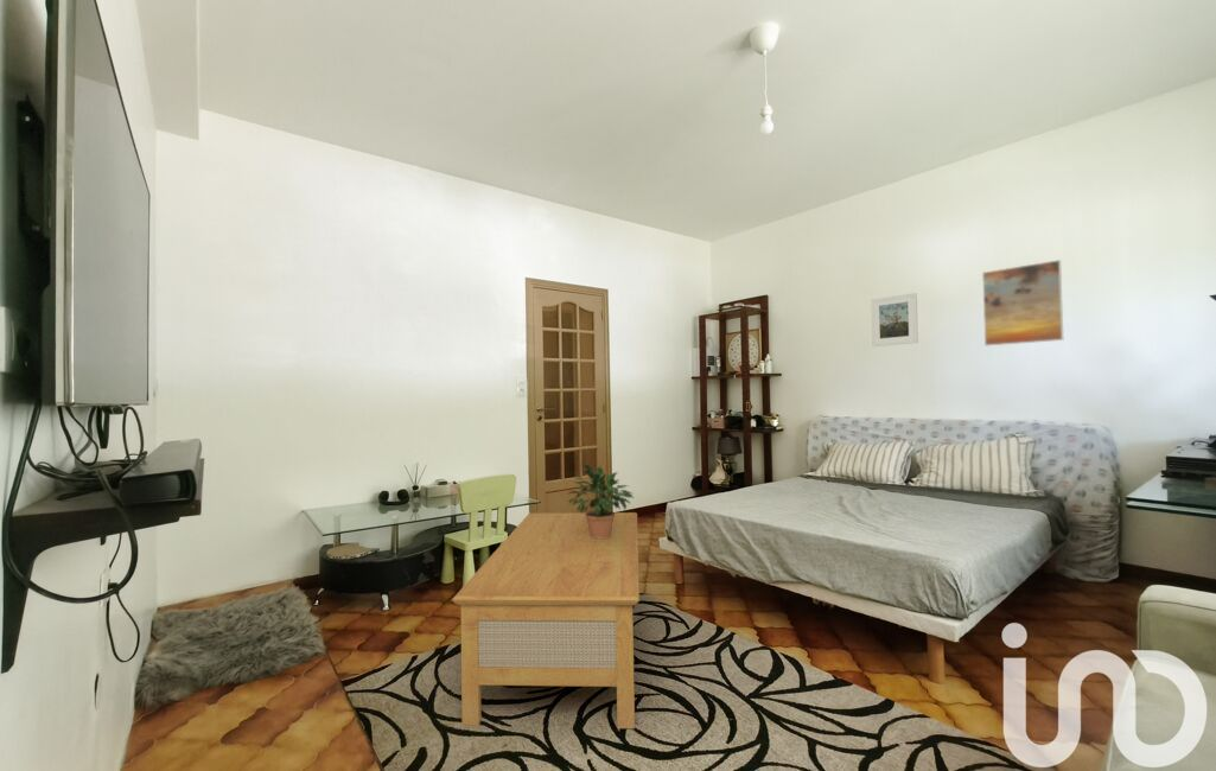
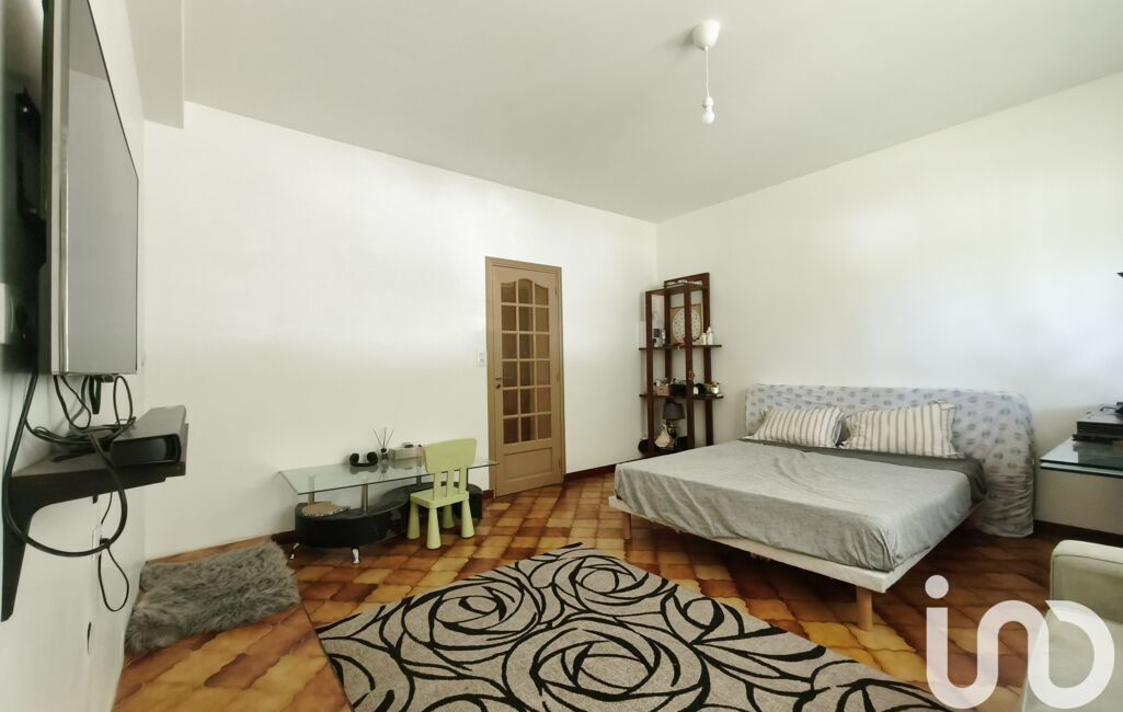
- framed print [981,259,1064,346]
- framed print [870,292,919,348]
- coffee table [451,511,641,729]
- potted plant [565,463,635,540]
